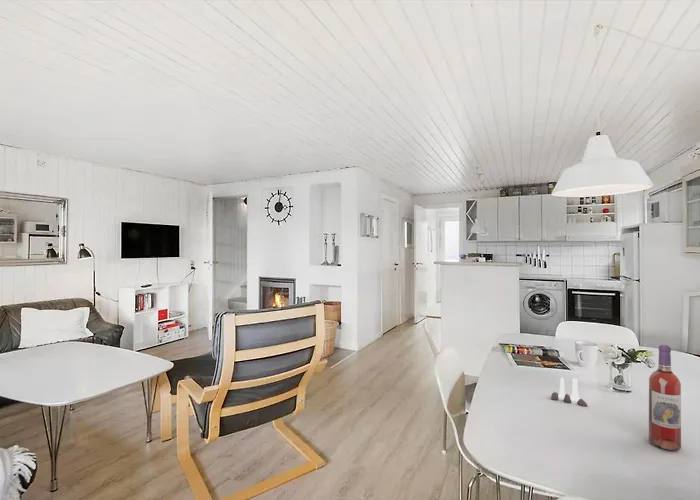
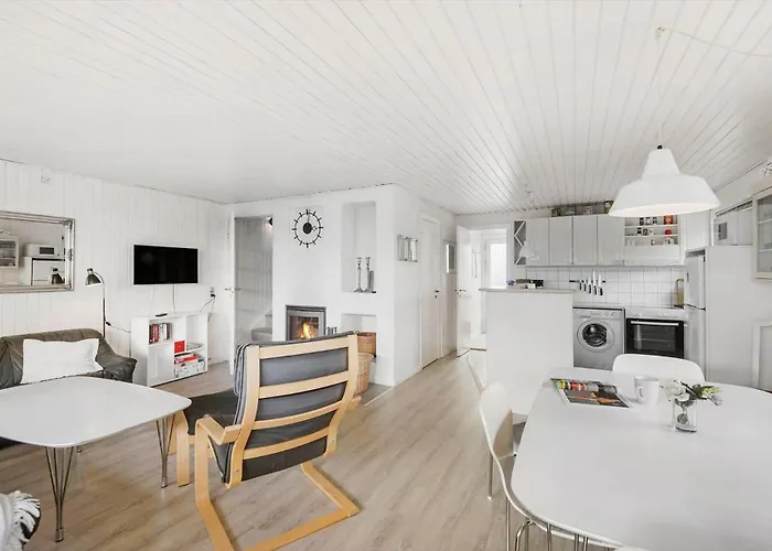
- wine bottle [648,344,682,451]
- salt and pepper shaker set [550,377,588,407]
